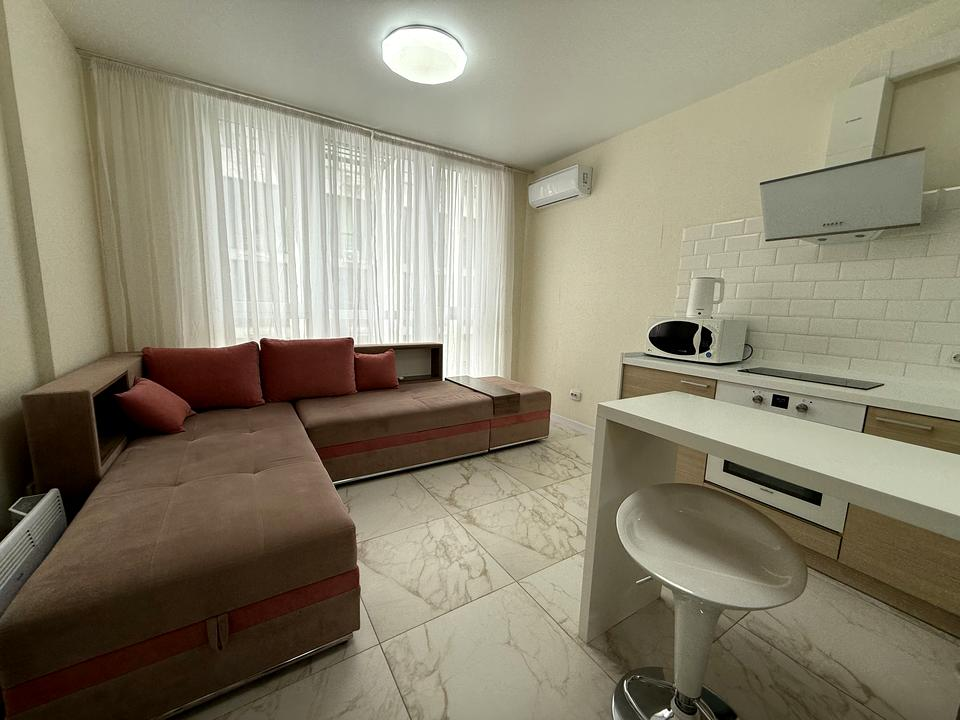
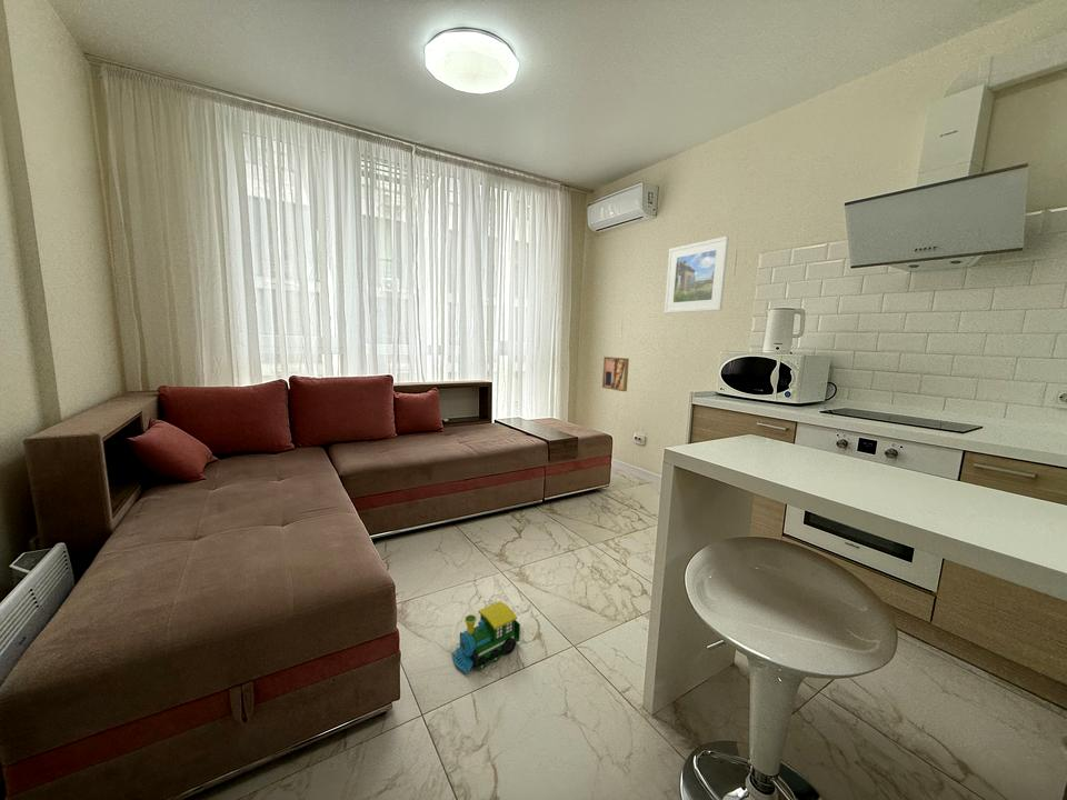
+ wall art [601,356,630,392]
+ toy train [451,600,521,674]
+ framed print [664,236,730,314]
